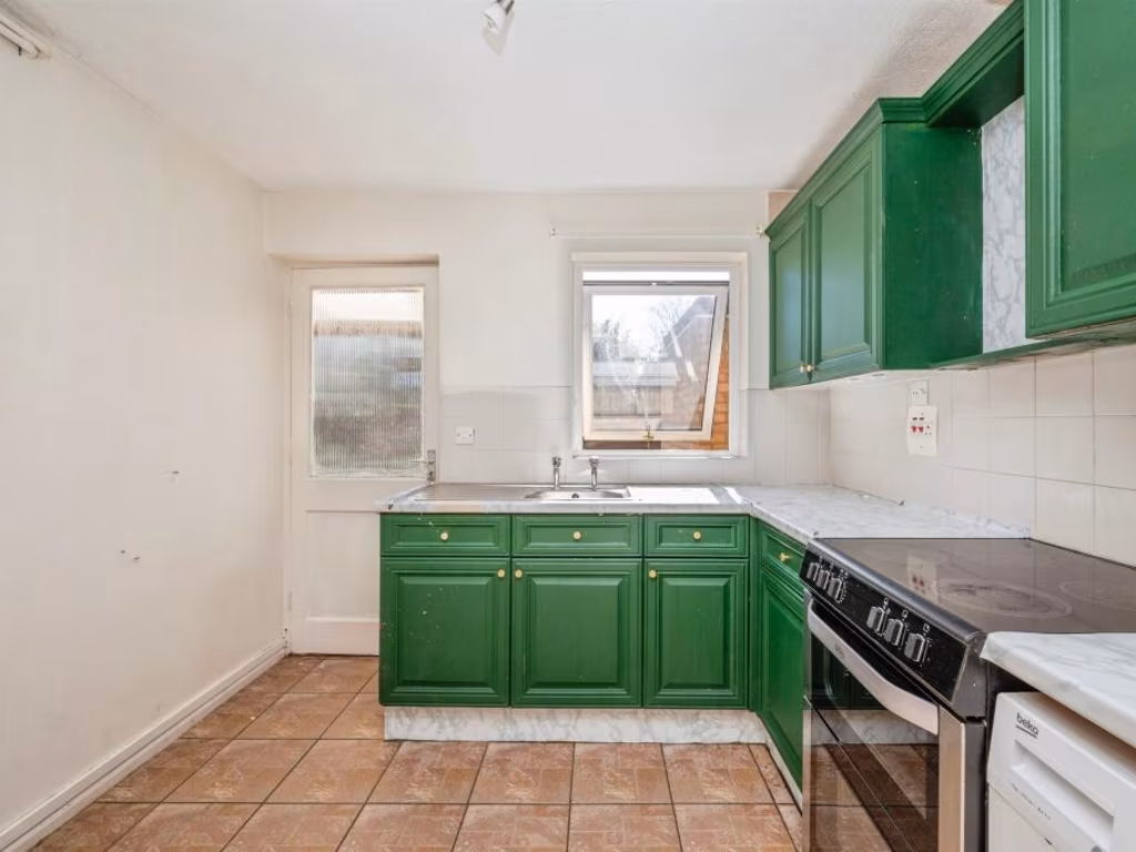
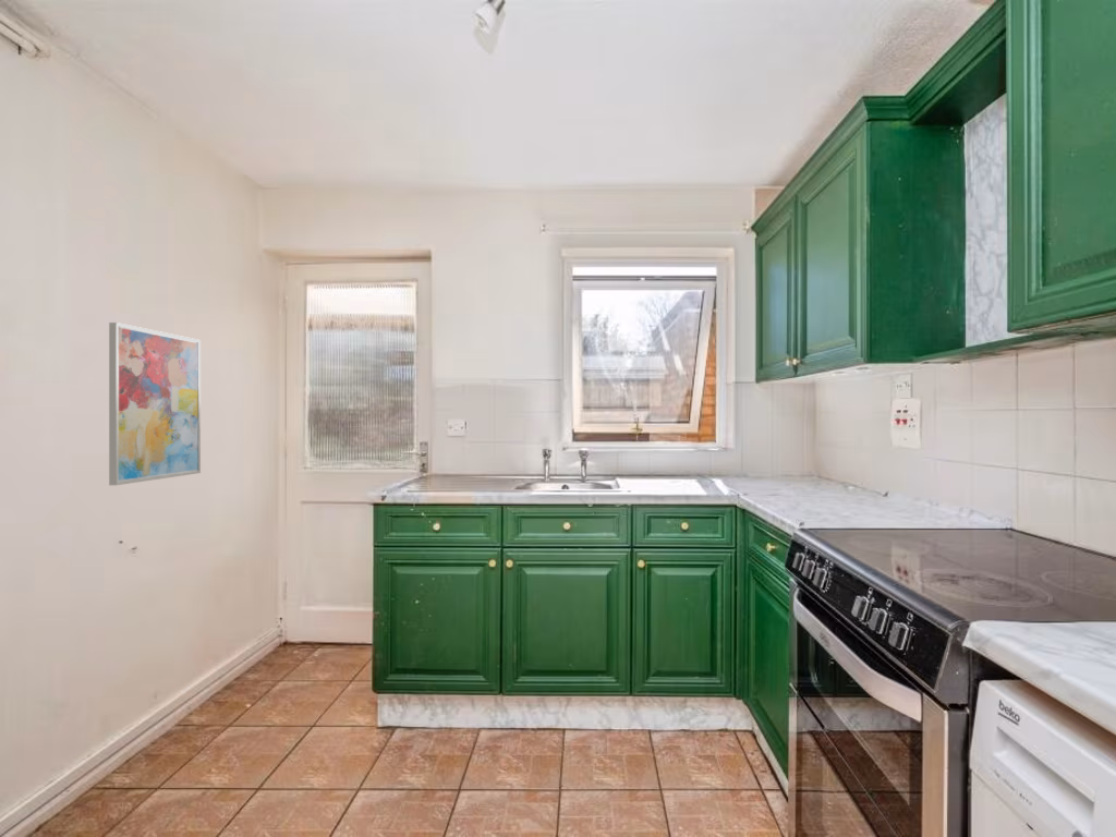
+ wall art [108,322,202,486]
